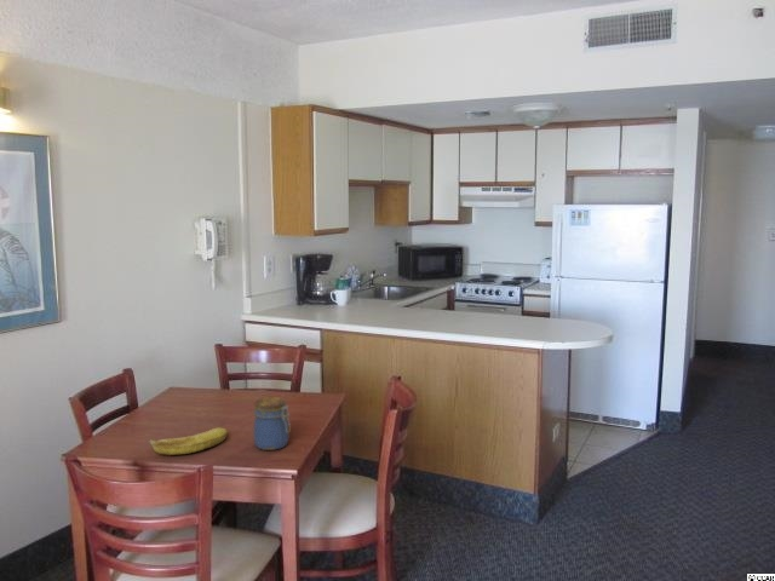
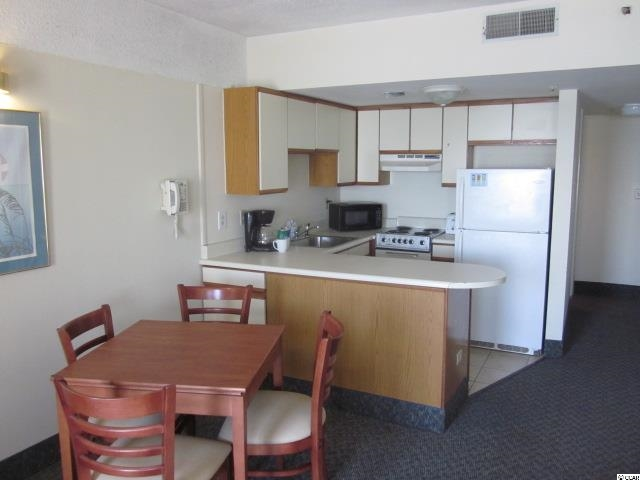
- jar [253,396,292,451]
- banana [148,427,229,456]
